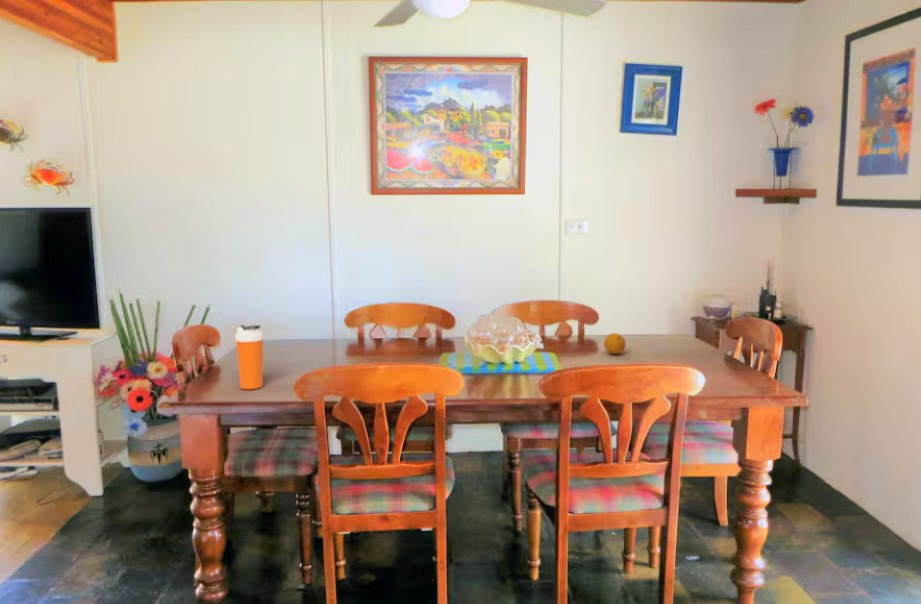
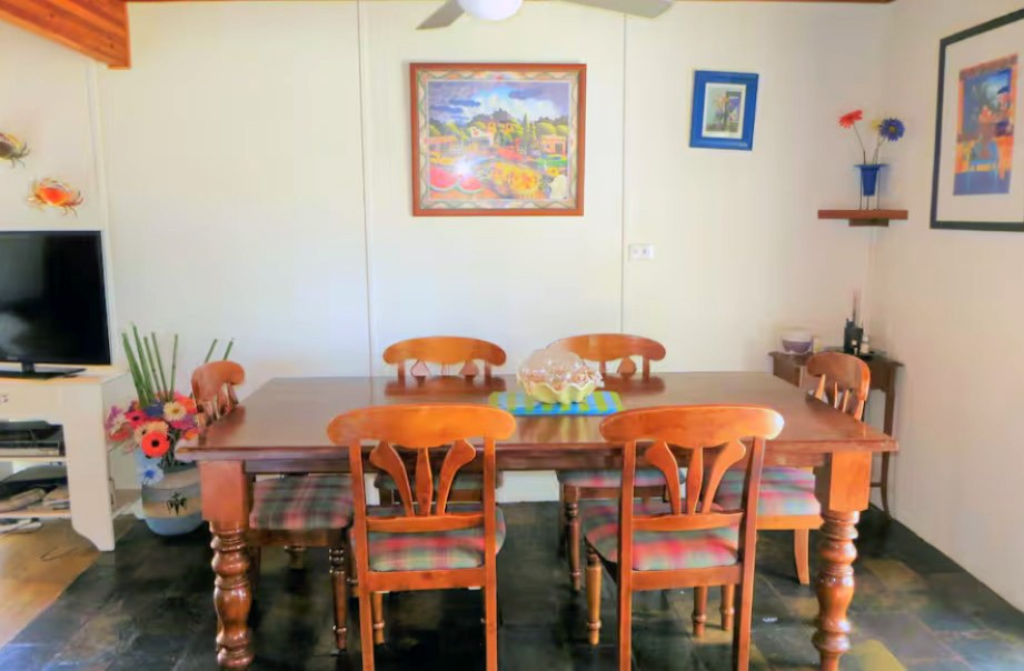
- fruit [603,332,626,355]
- shaker bottle [234,324,265,390]
